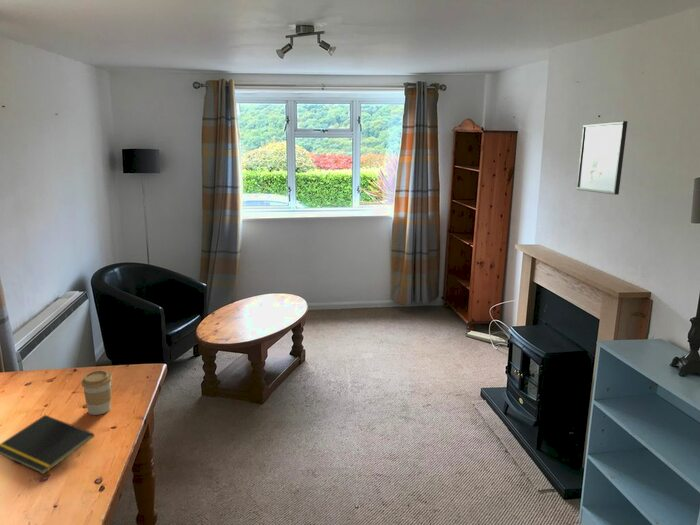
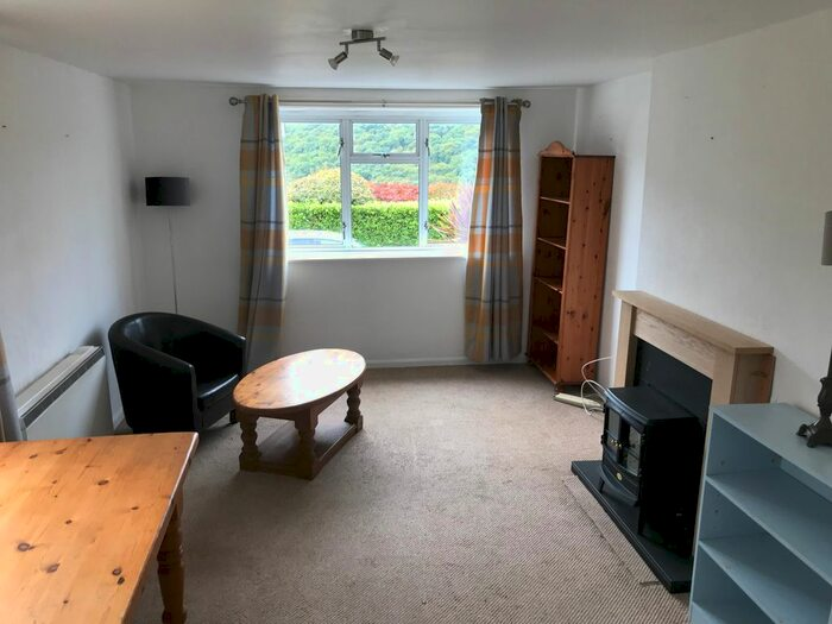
- notepad [0,414,95,475]
- coffee cup [81,369,113,416]
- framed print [576,120,628,196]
